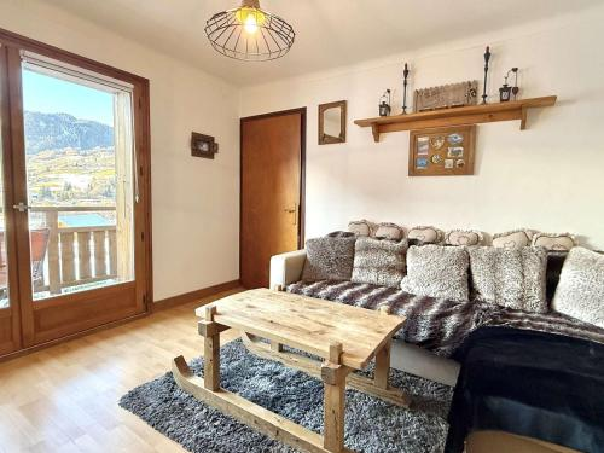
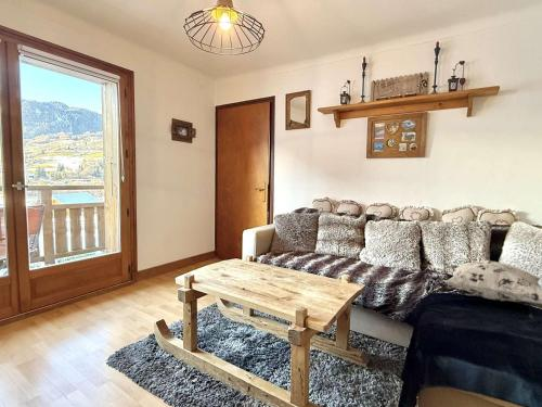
+ decorative pillow [443,259,542,305]
